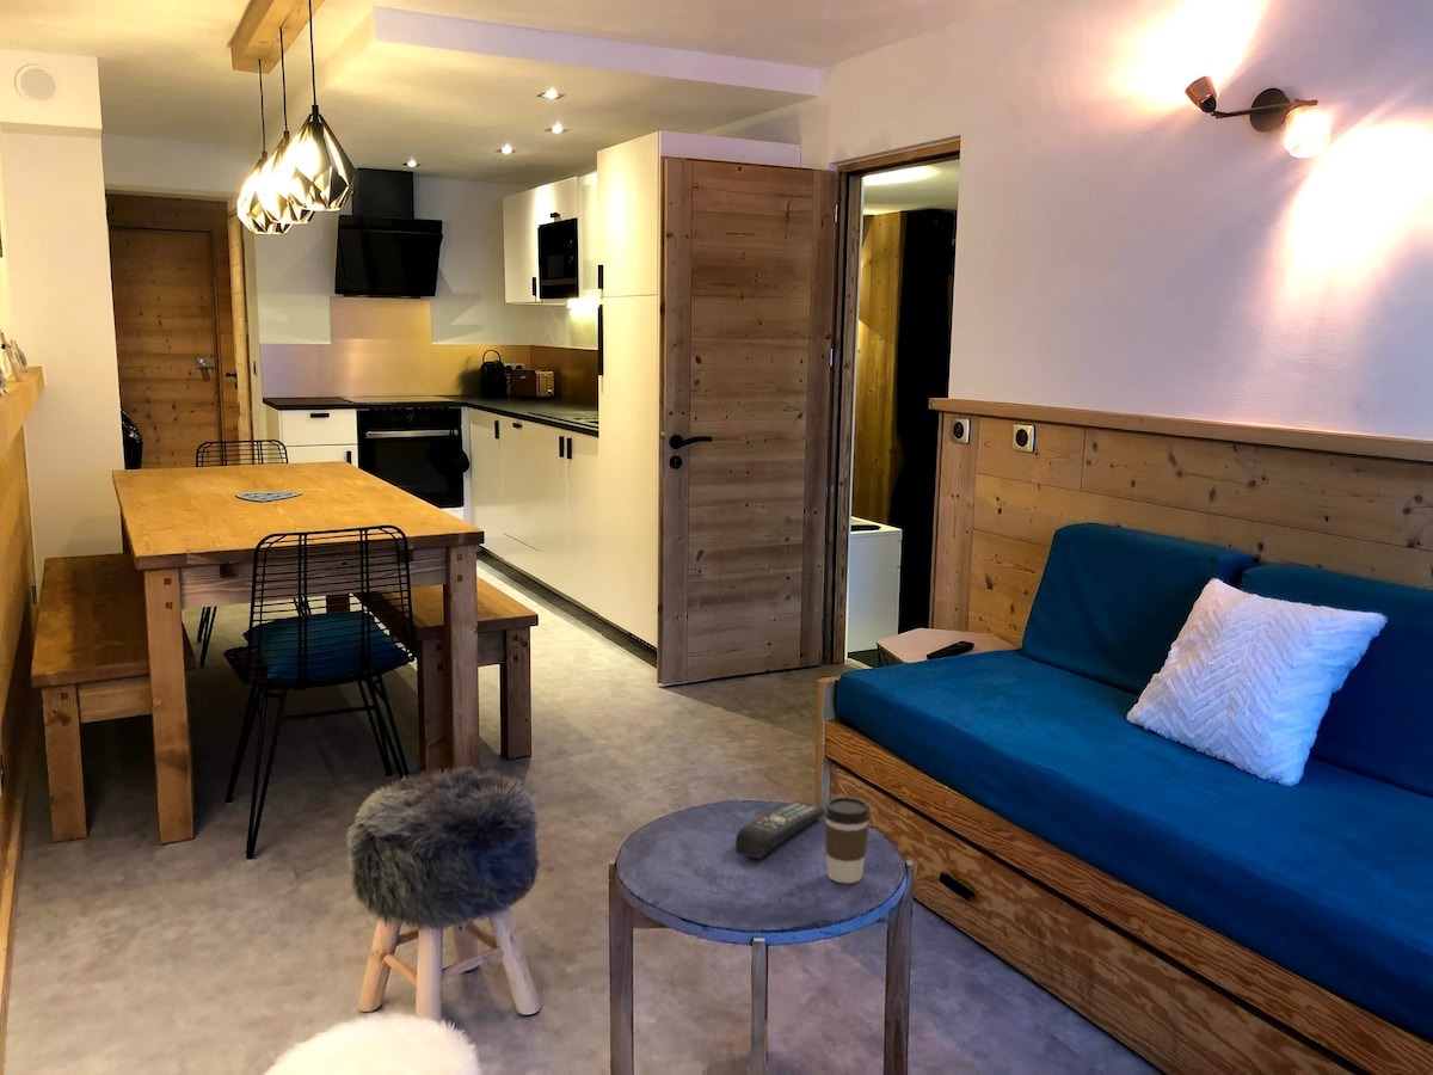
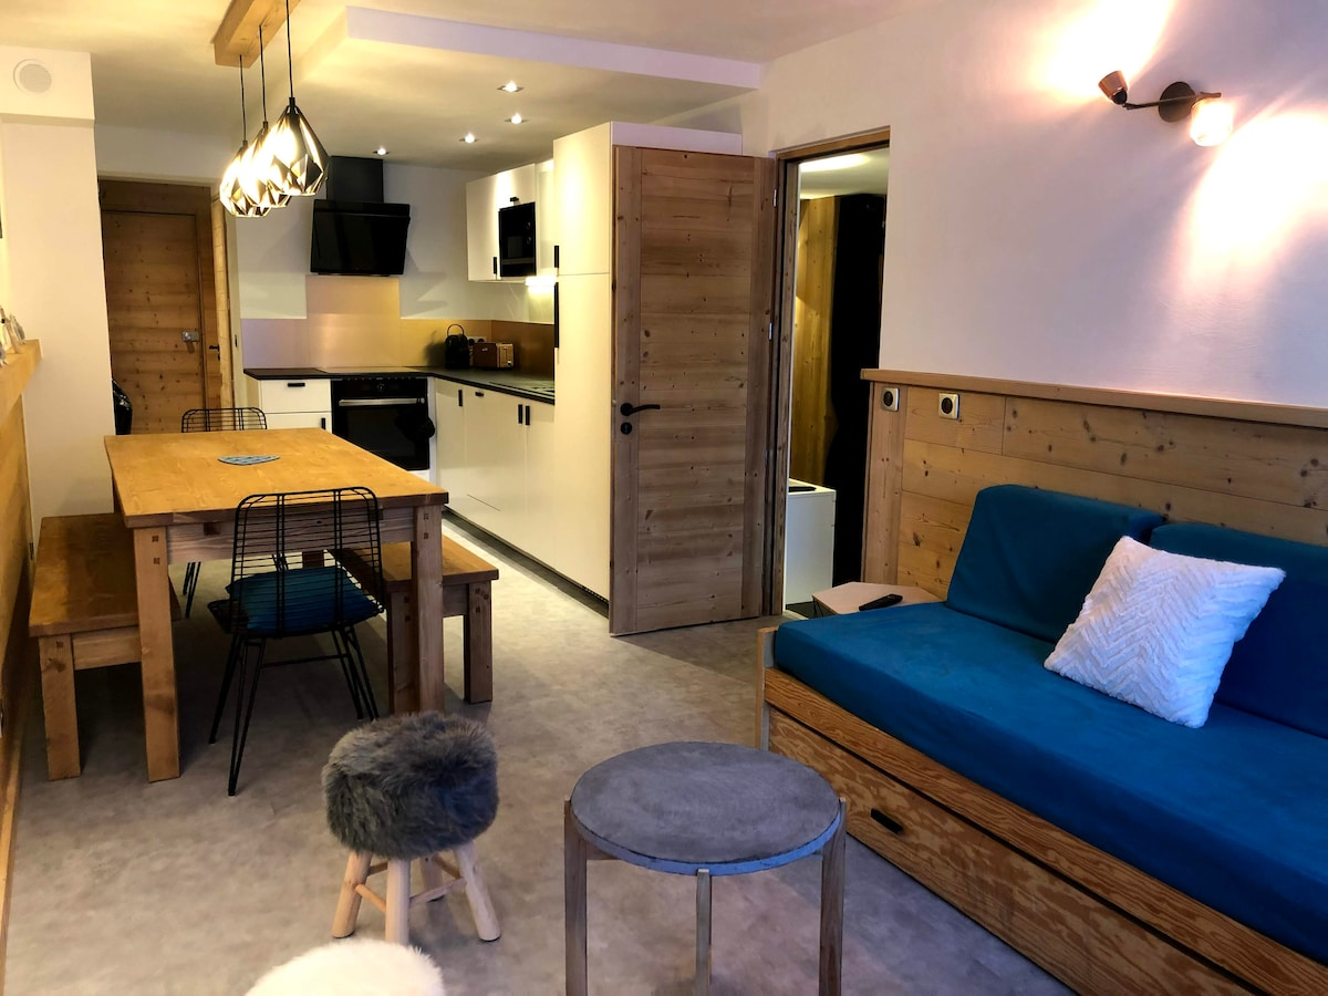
- remote control [734,800,825,860]
- coffee cup [823,796,872,884]
